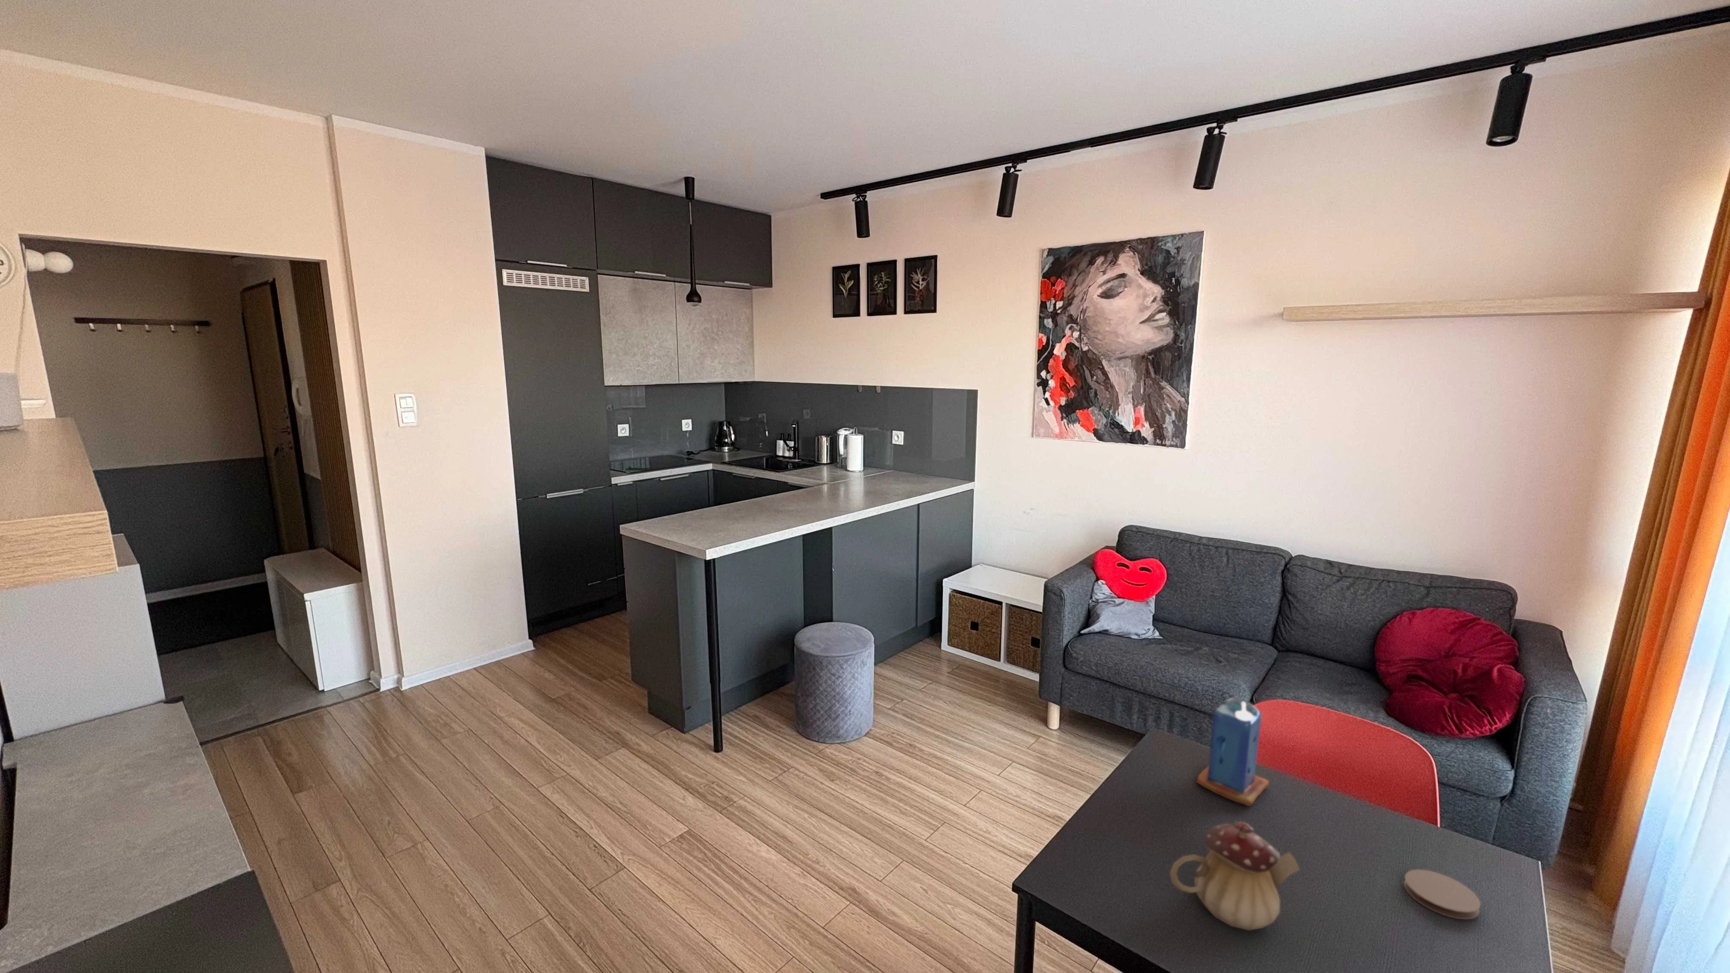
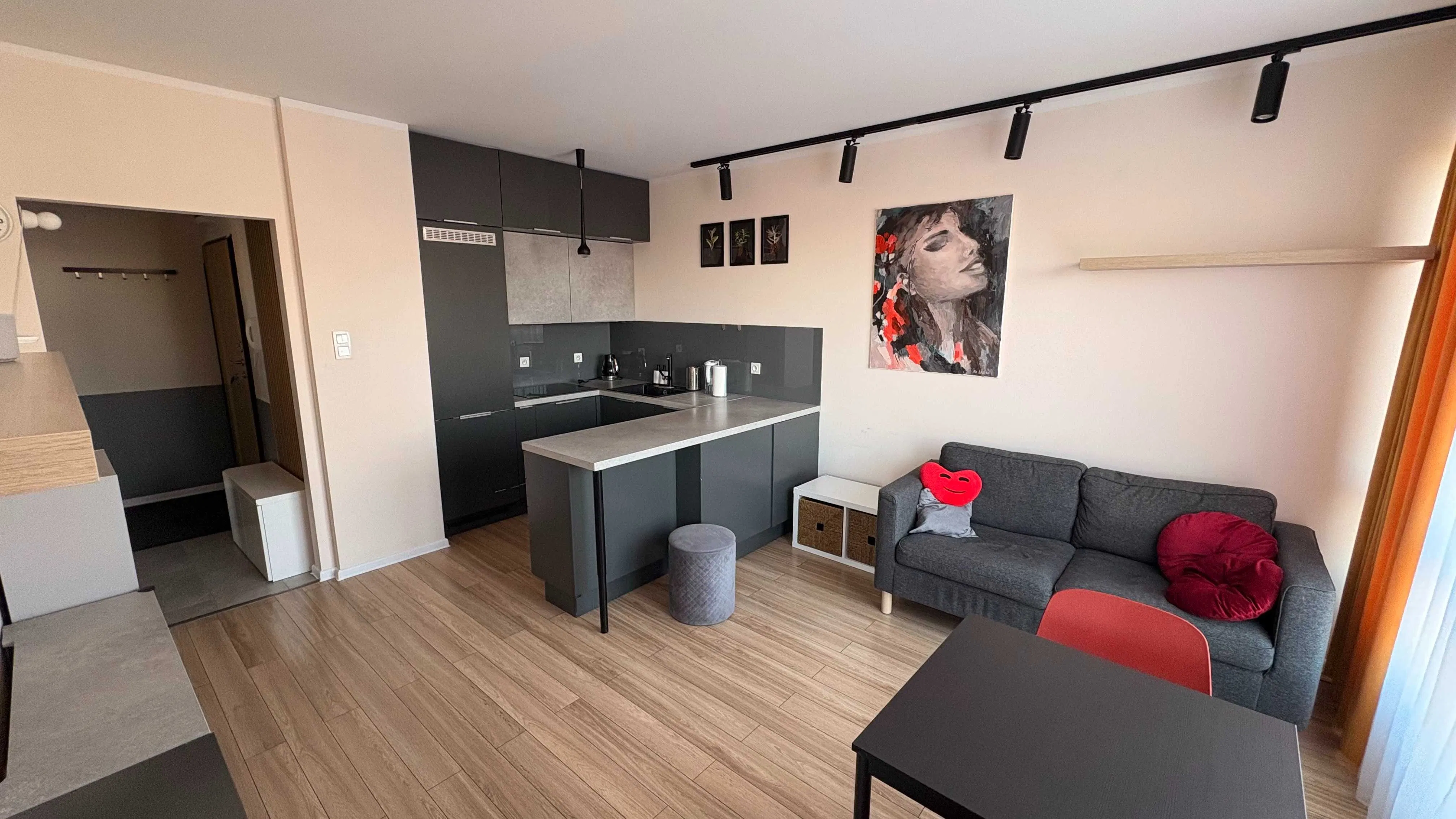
- coaster [1403,868,1482,921]
- teapot [1169,821,1301,931]
- candle [1195,697,1269,807]
